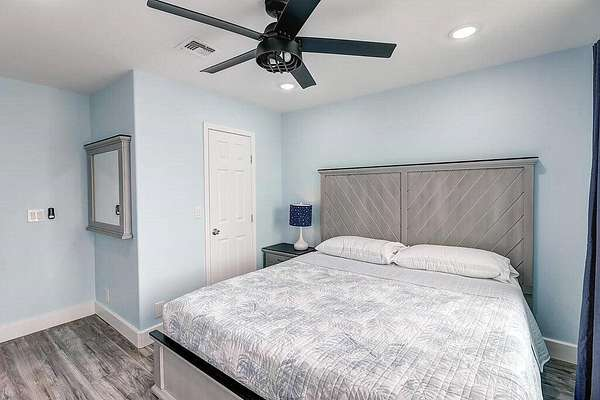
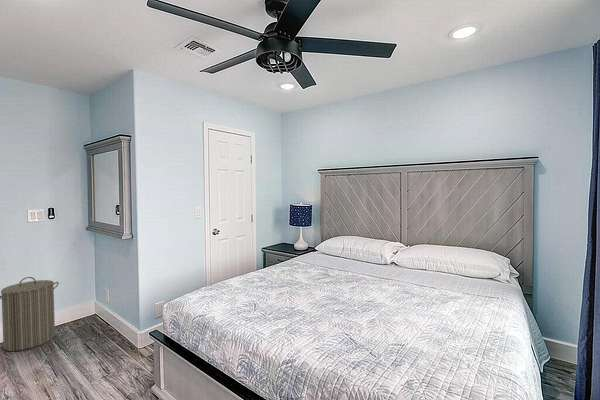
+ laundry hamper [0,276,60,352]
